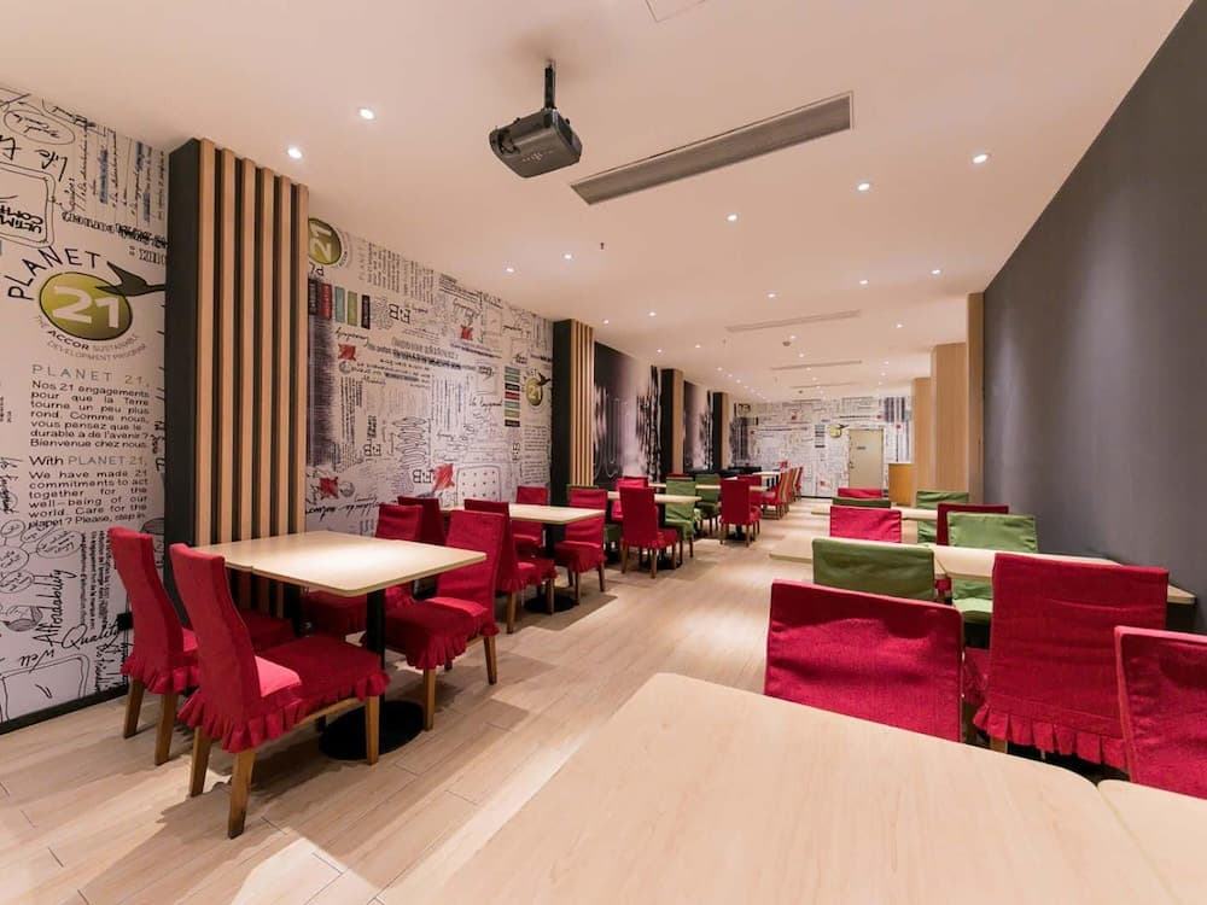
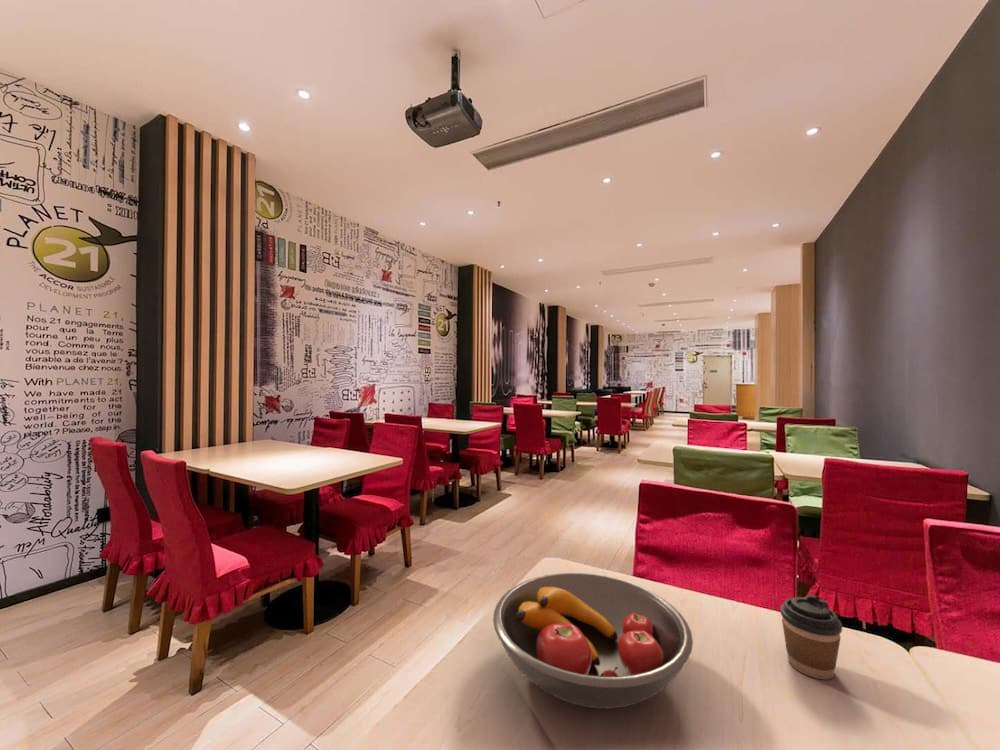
+ coffee cup [779,594,843,680]
+ fruit bowl [492,572,694,709]
